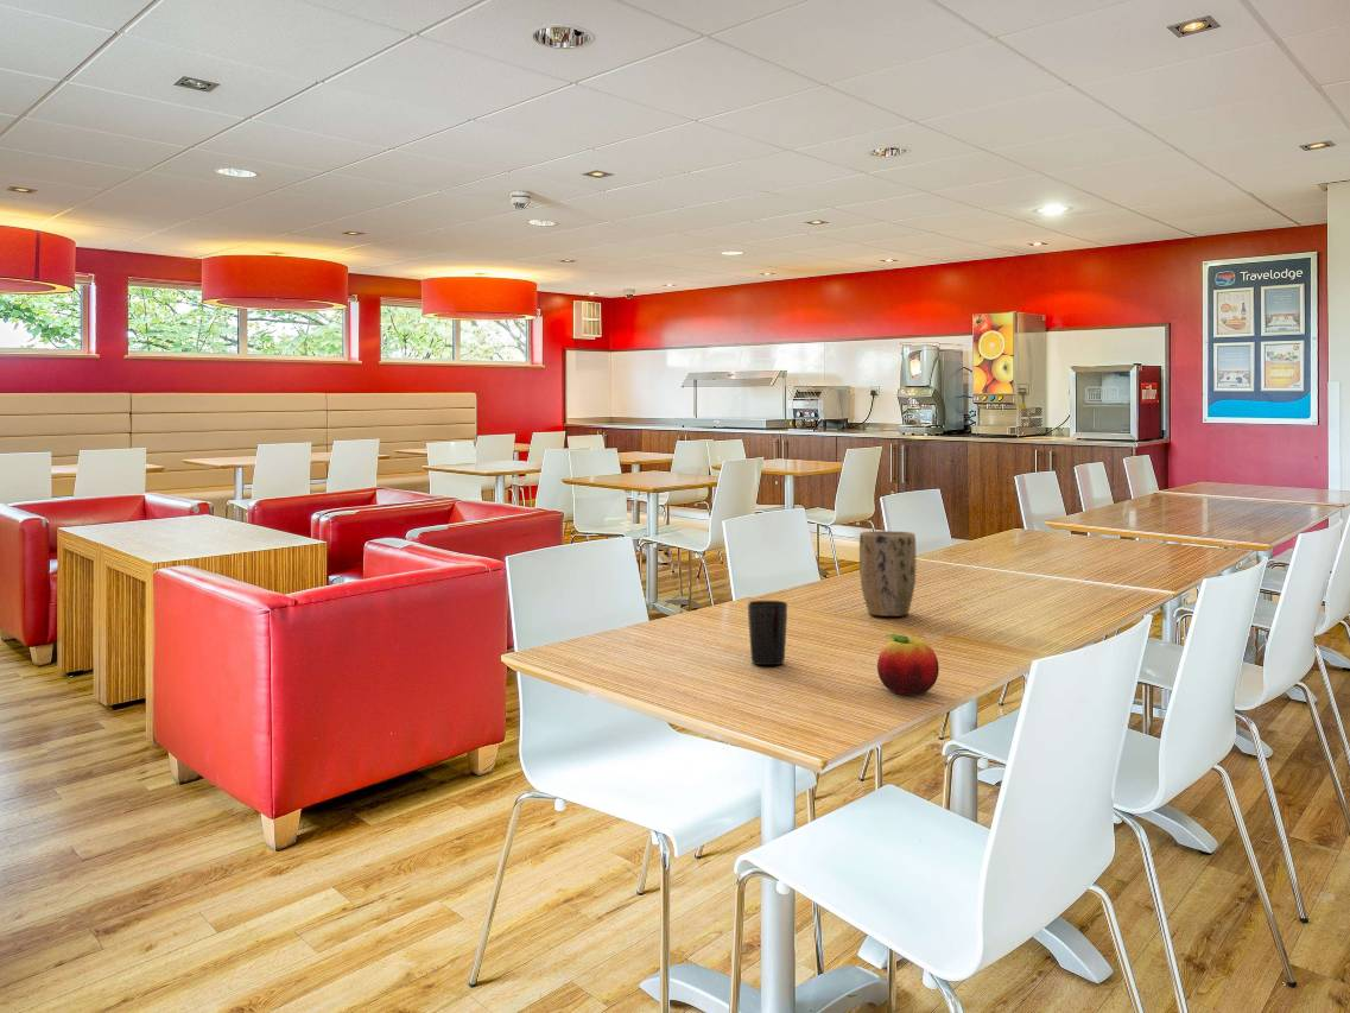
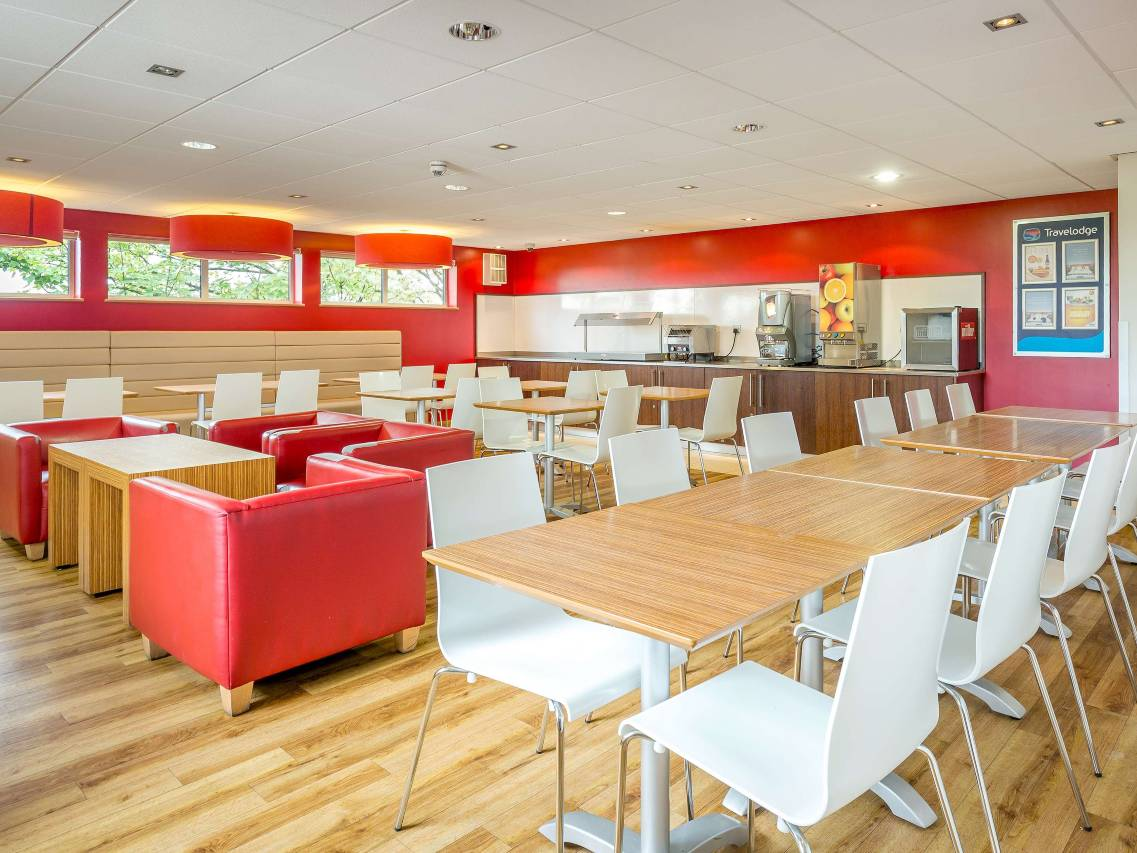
- cup [746,600,788,666]
- fruit [876,633,940,696]
- plant pot [858,530,917,618]
